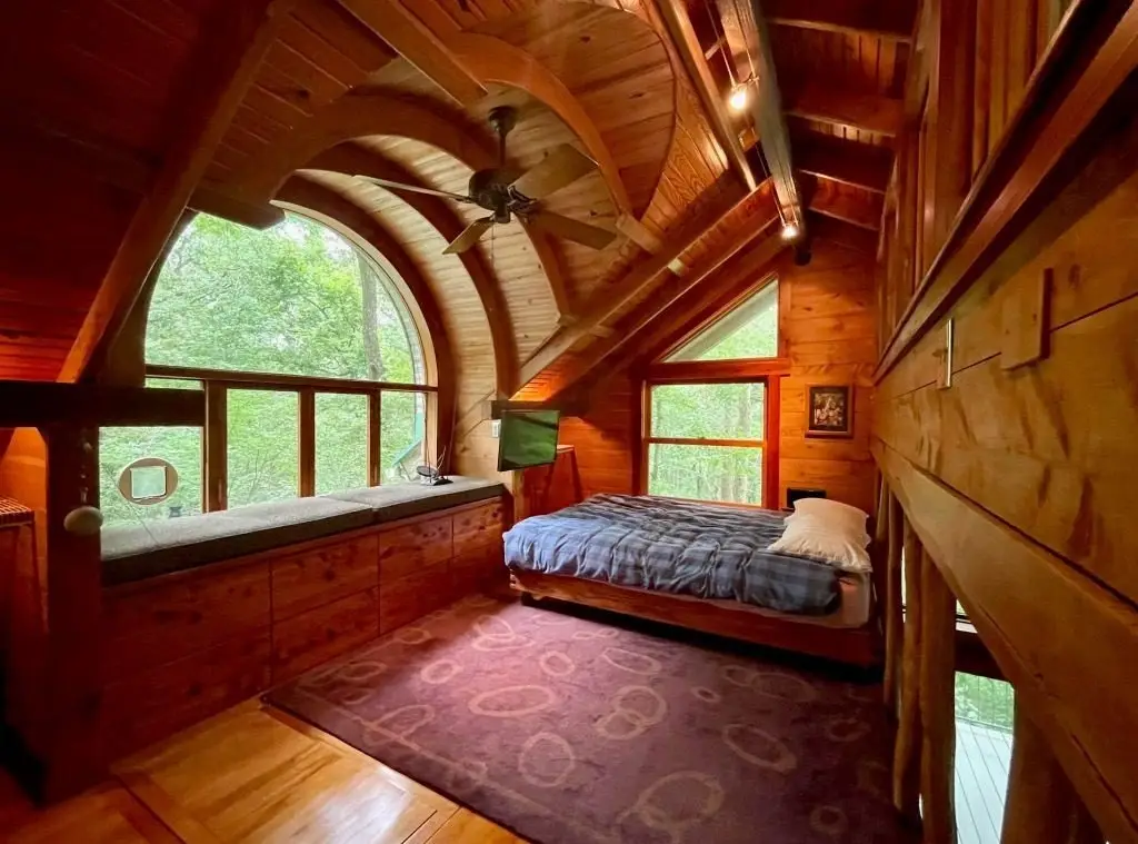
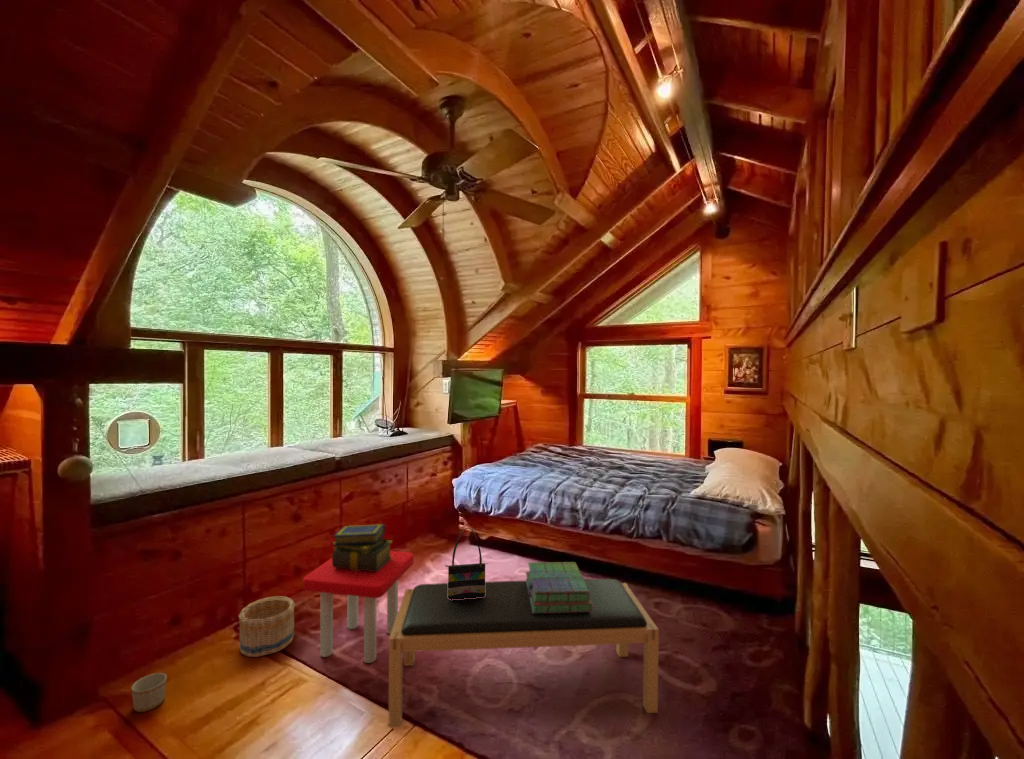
+ planter [131,672,168,713]
+ tote bag [444,524,489,600]
+ stack of books [525,561,593,613]
+ bench [388,578,660,727]
+ stool [302,550,414,664]
+ stack of books [331,523,393,571]
+ basket [238,595,296,658]
